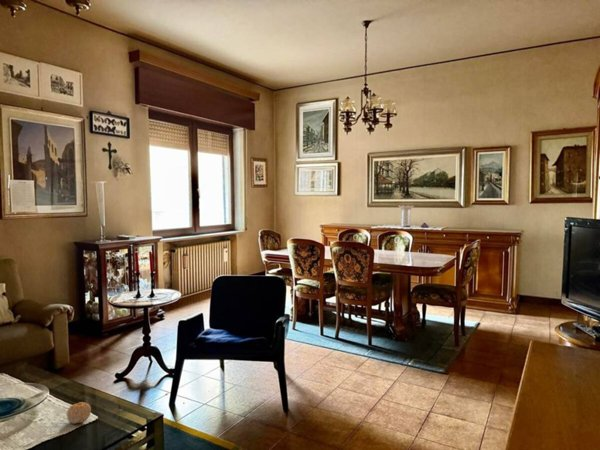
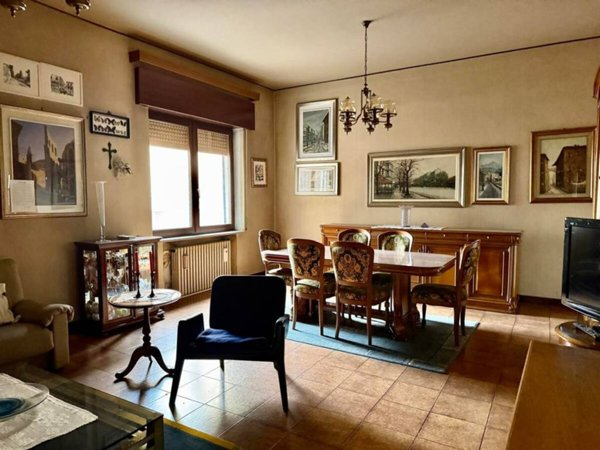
- fruit [66,401,92,425]
